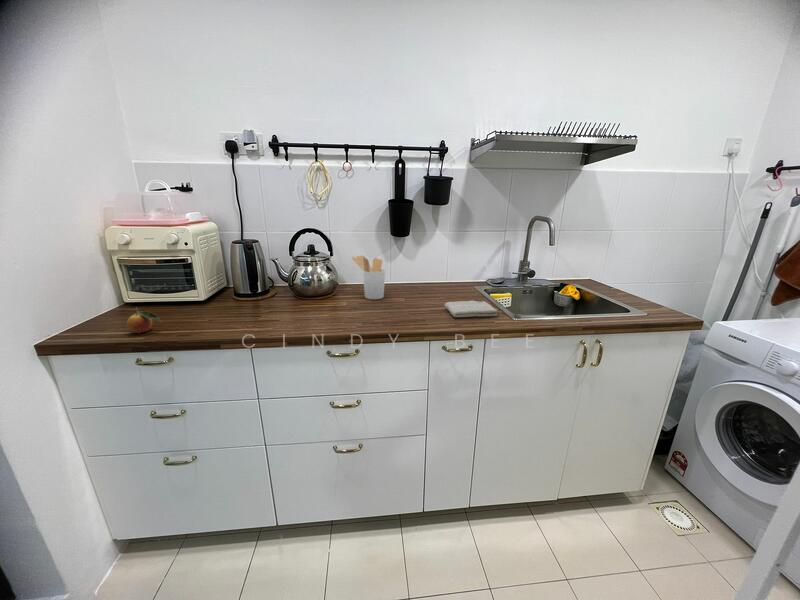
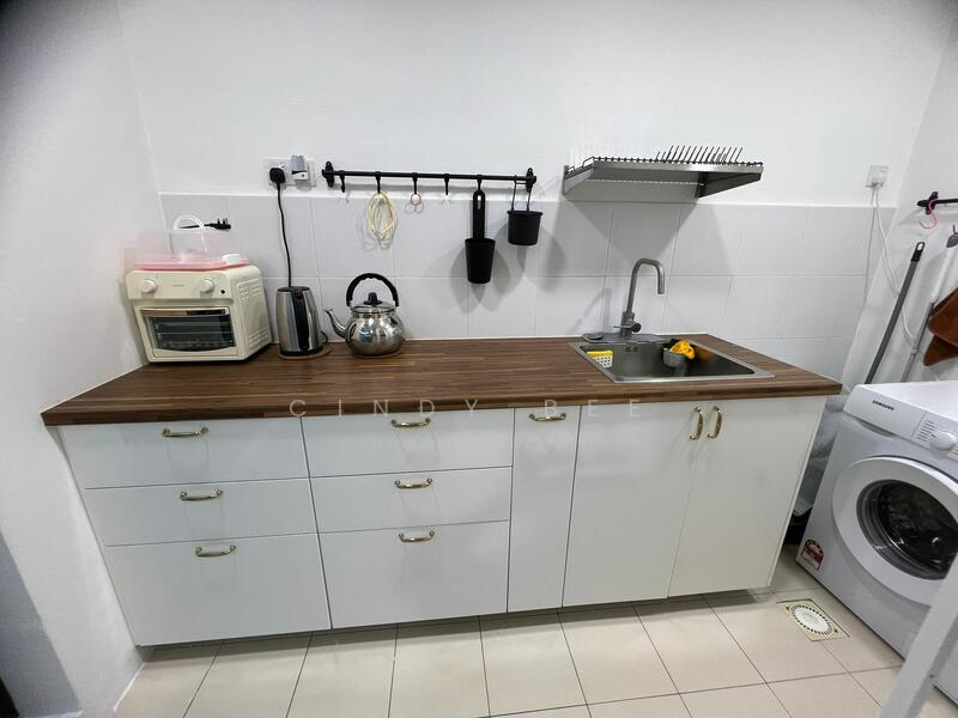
- washcloth [443,299,498,318]
- utensil holder [351,254,386,300]
- fruit [126,307,164,334]
